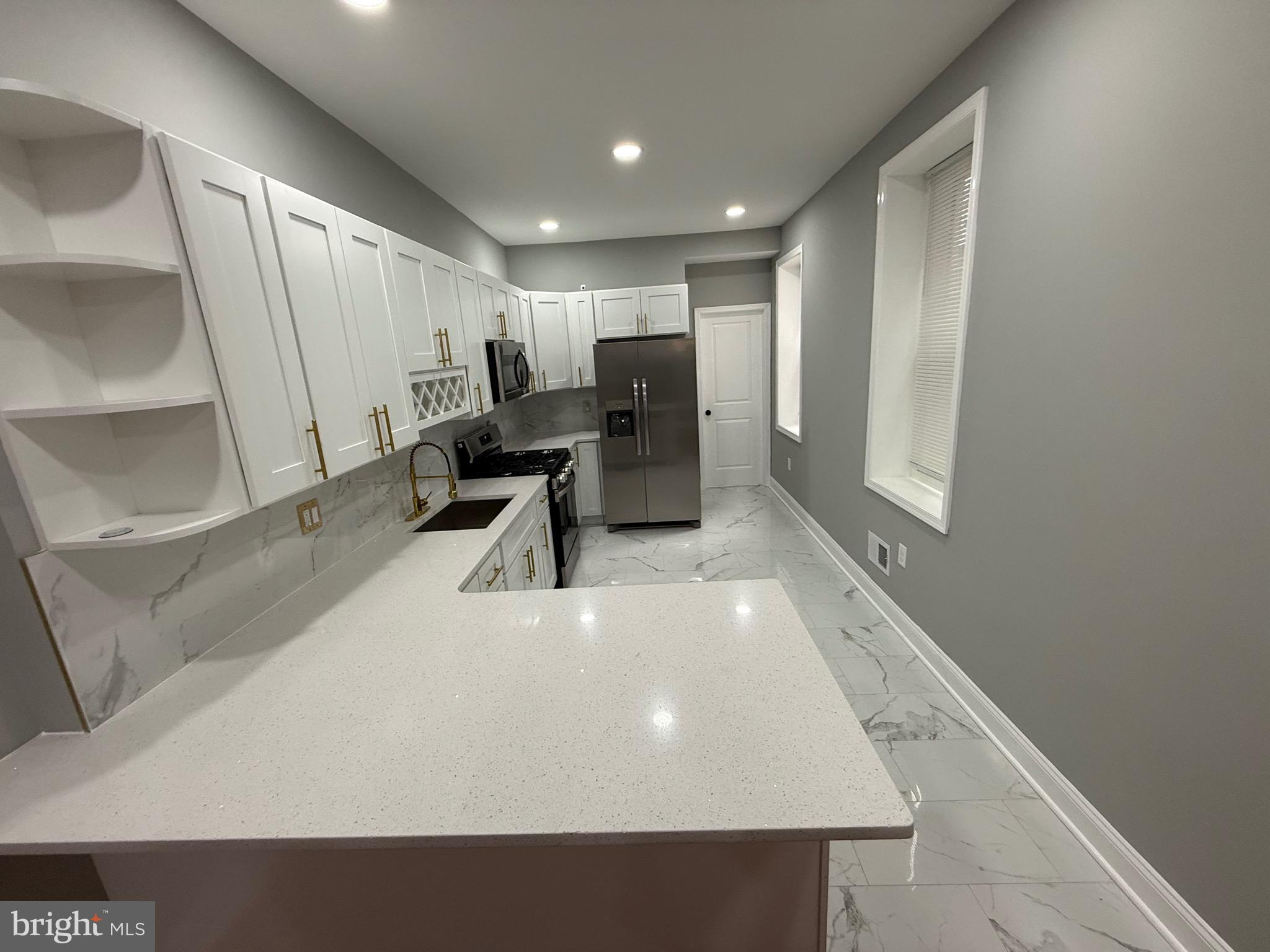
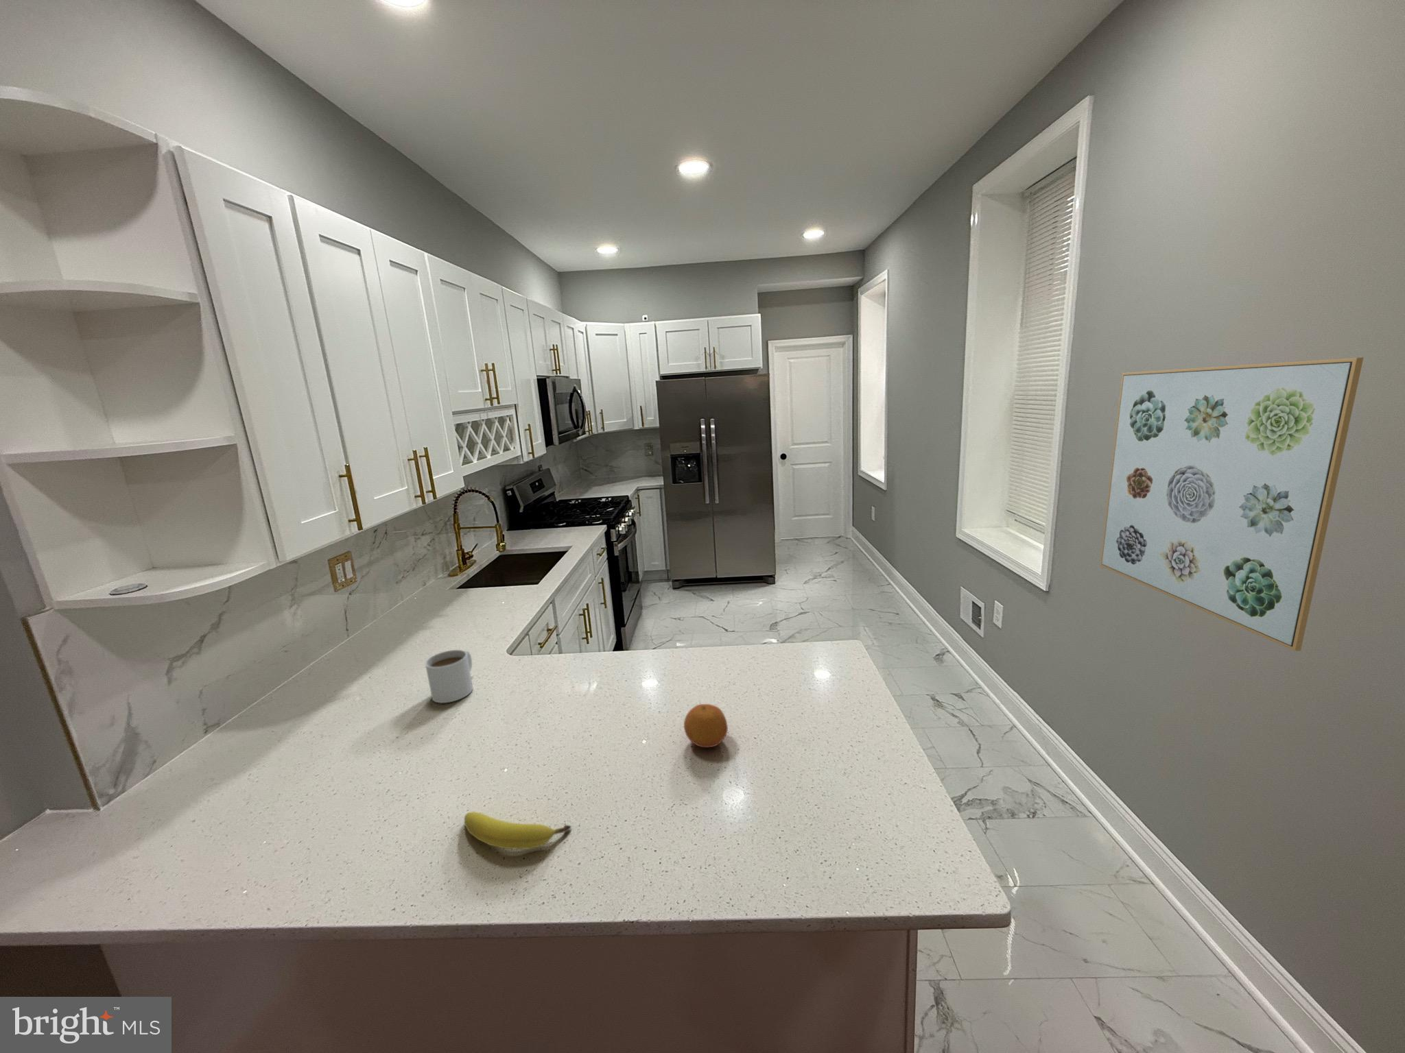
+ wall art [1100,356,1364,651]
+ fruit [464,811,572,851]
+ mug [425,649,473,705]
+ fruit [684,703,729,748]
